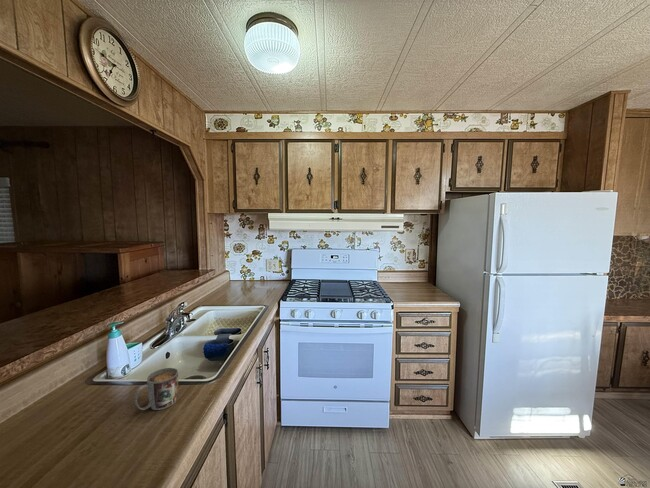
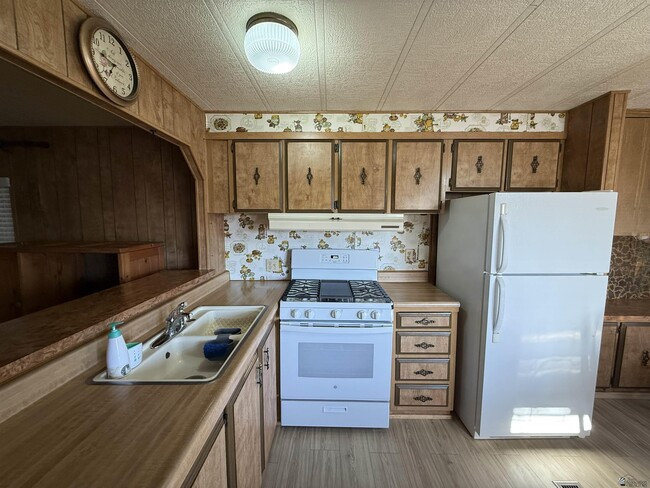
- mug [133,367,179,411]
